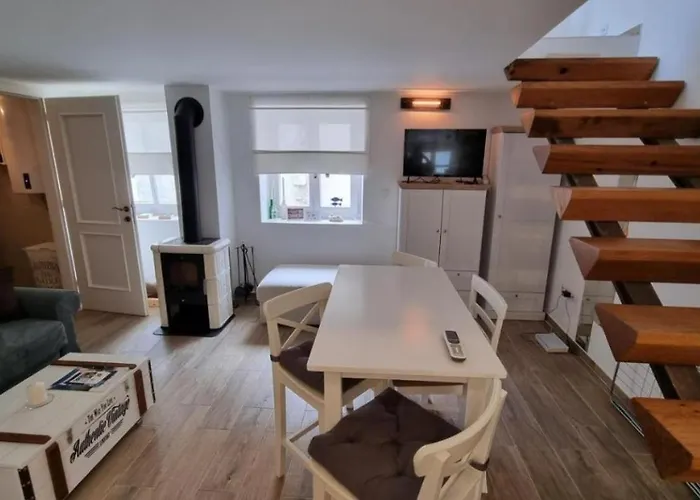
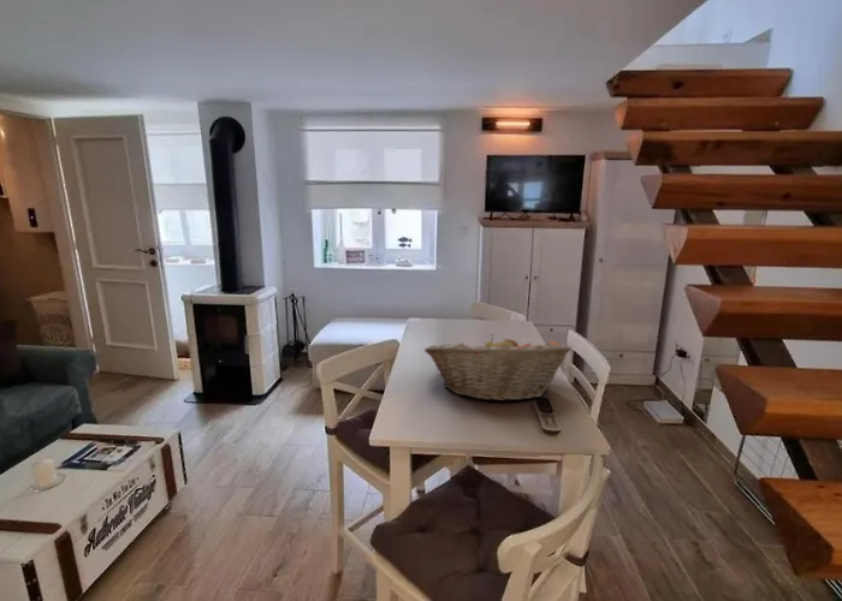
+ fruit basket [423,333,571,403]
